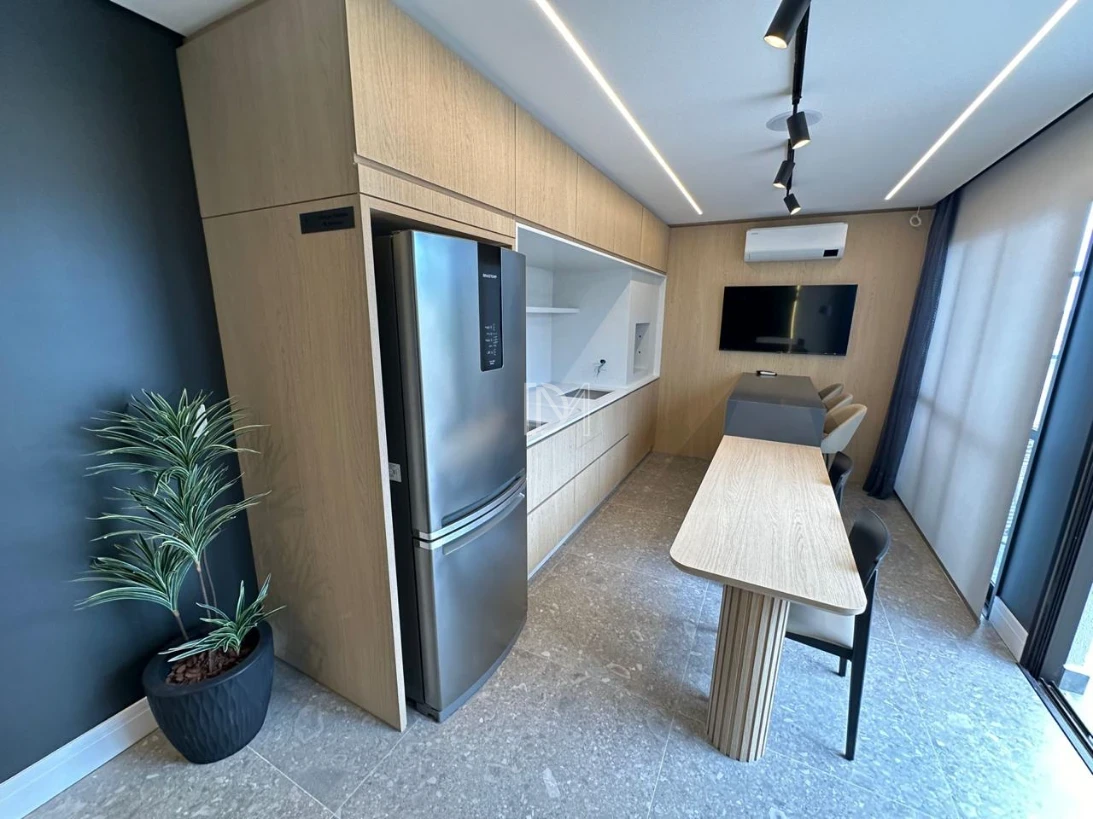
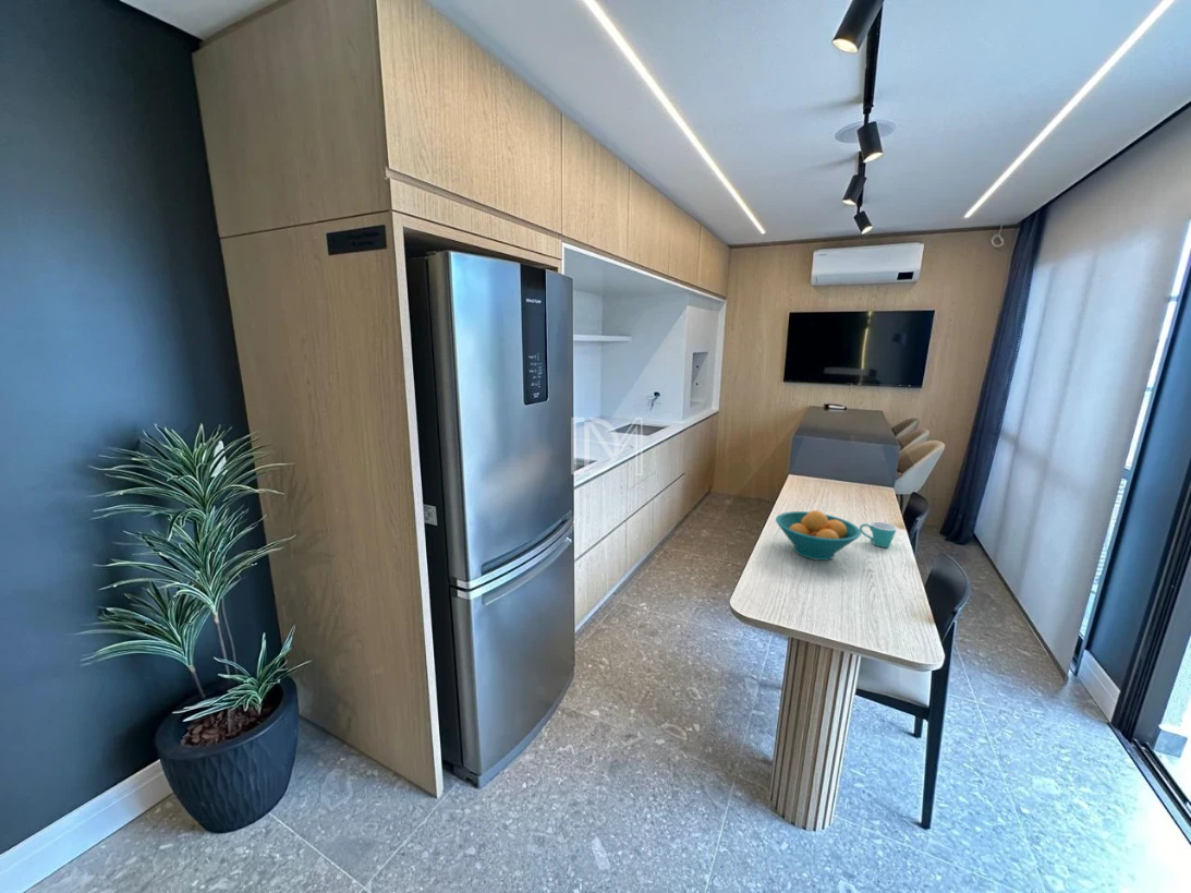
+ mug [859,521,898,548]
+ fruit bowl [775,509,862,562]
